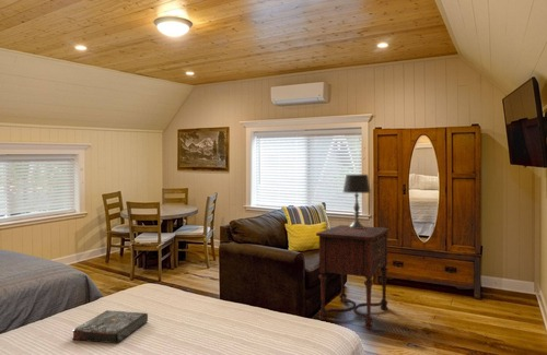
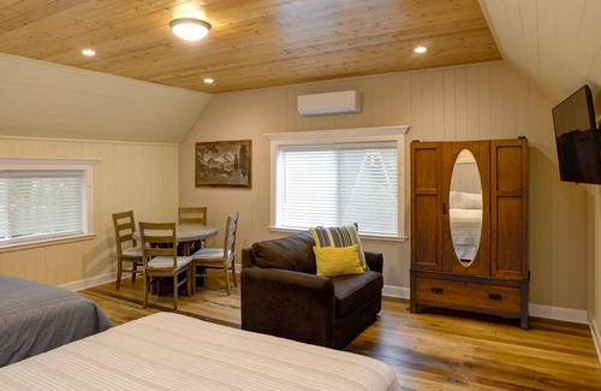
- book [71,309,149,344]
- table lamp [342,174,372,228]
- side table [315,224,389,331]
